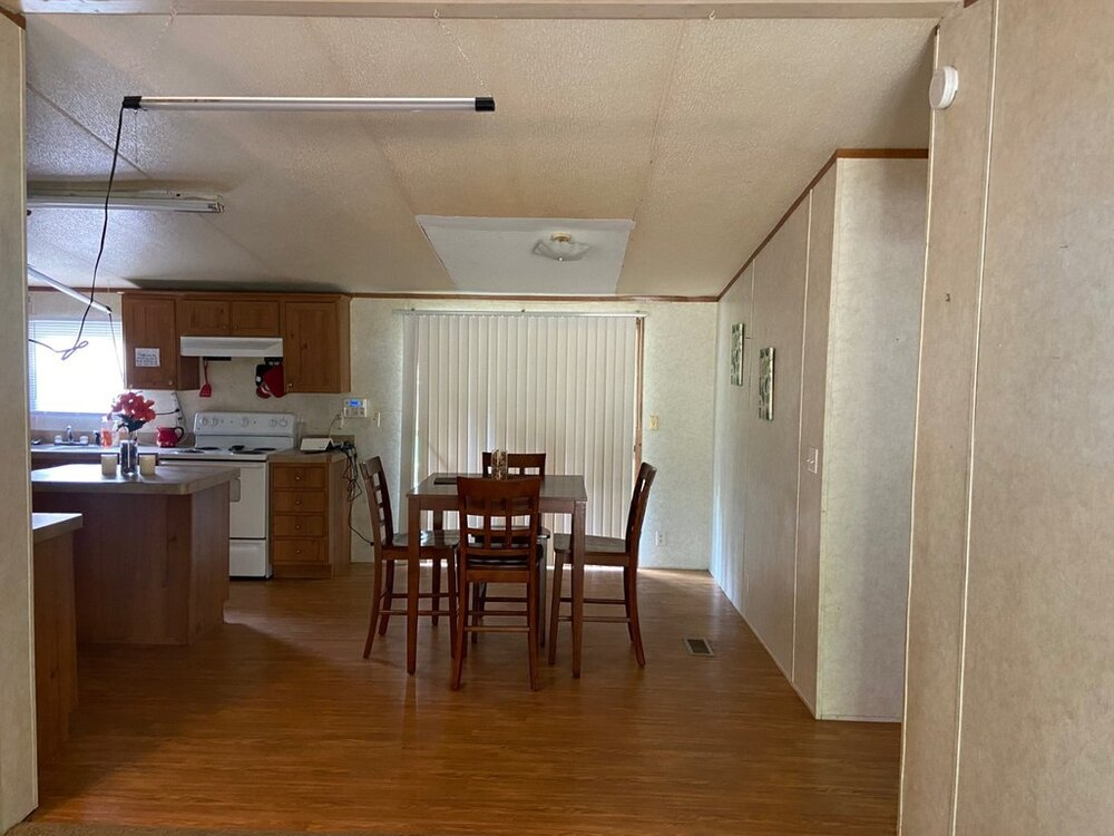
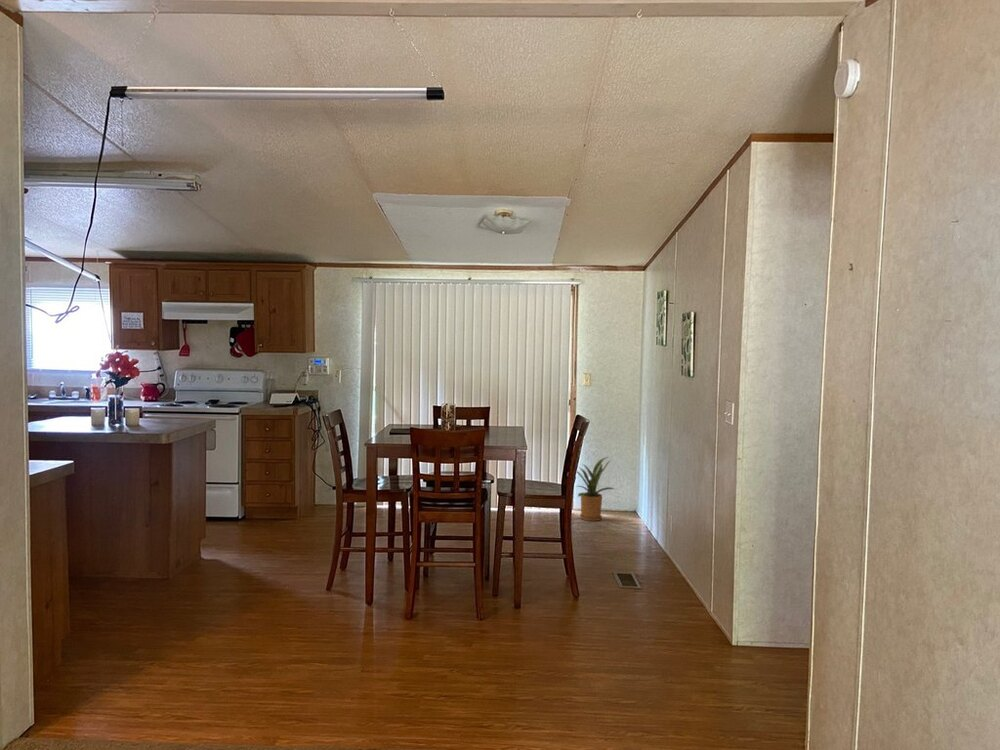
+ house plant [574,456,615,522]
